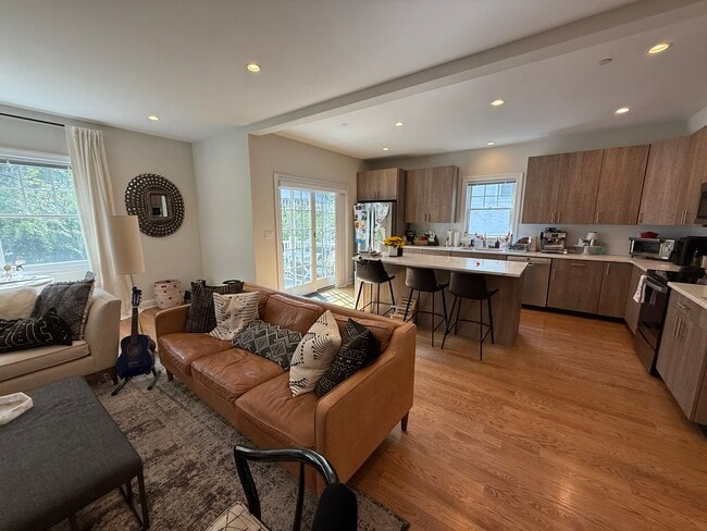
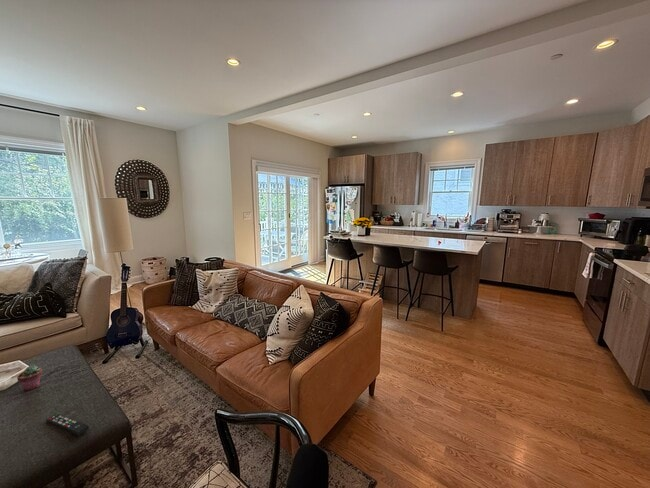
+ remote control [45,413,90,437]
+ potted succulent [16,365,43,391]
